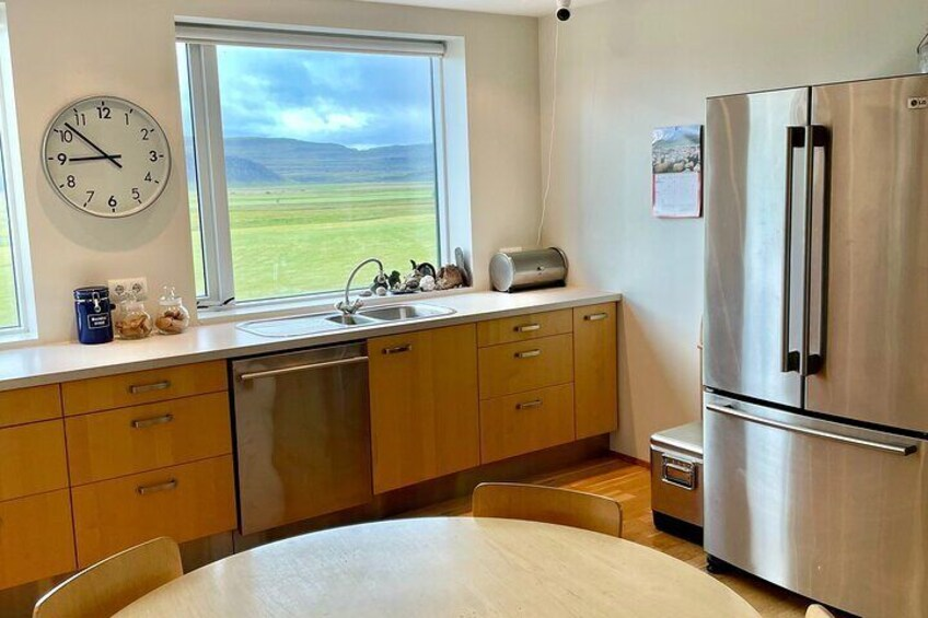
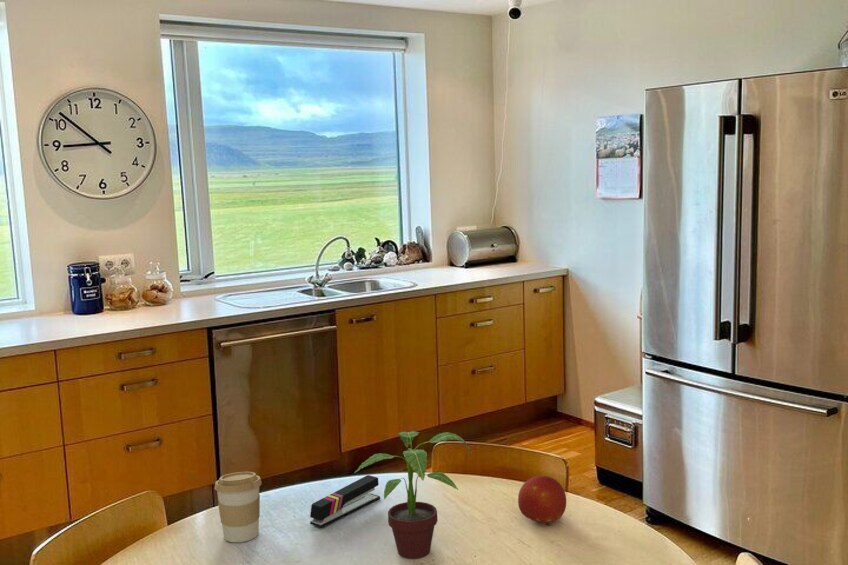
+ potted plant [354,430,473,559]
+ coffee cup [214,471,262,543]
+ fruit [517,474,567,526]
+ stapler [309,474,381,529]
